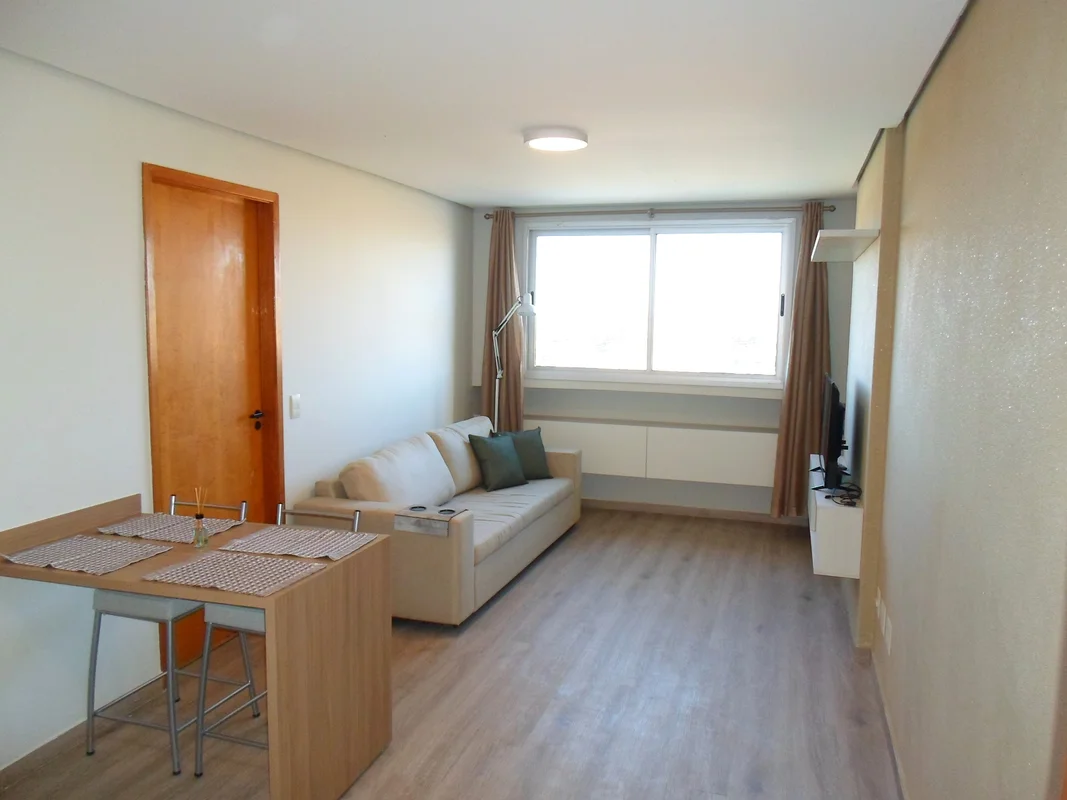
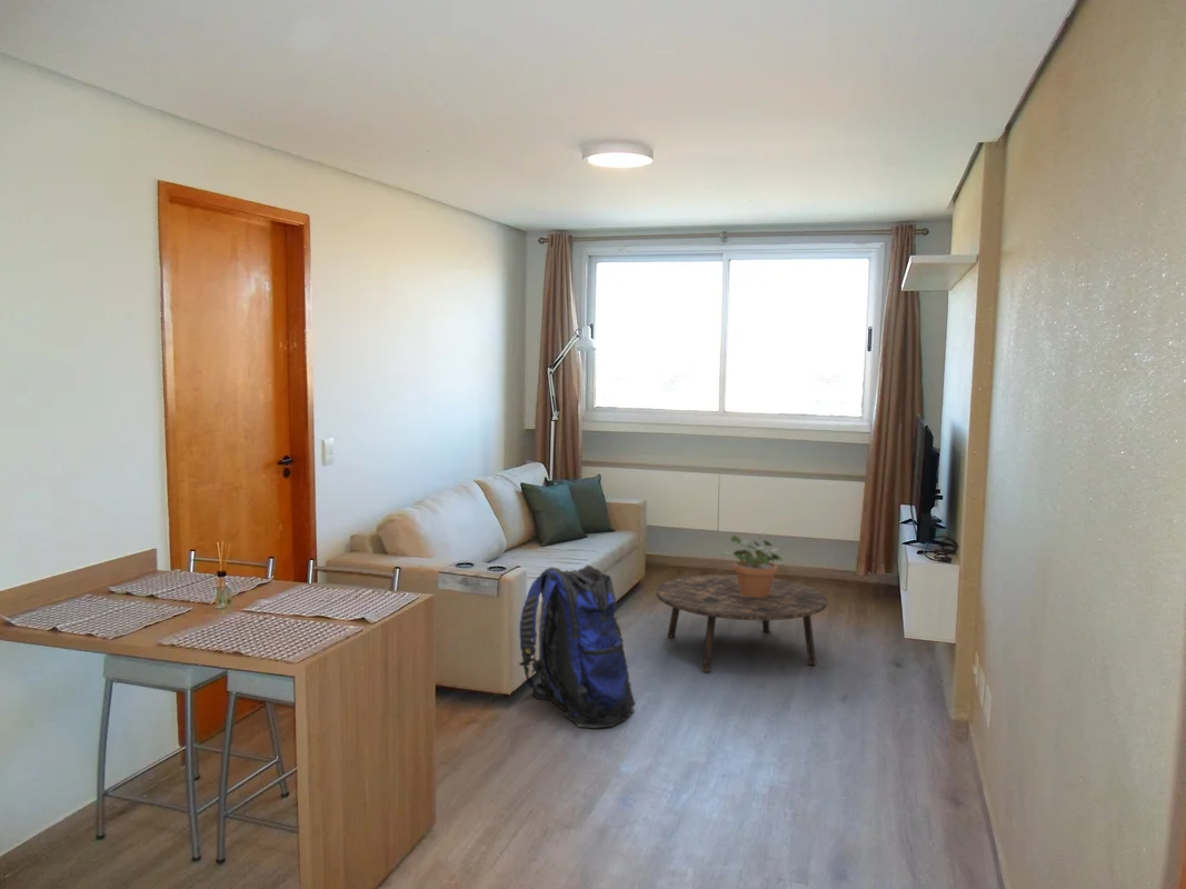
+ backpack [518,563,636,729]
+ coffee table [655,573,828,672]
+ potted plant [724,531,785,598]
